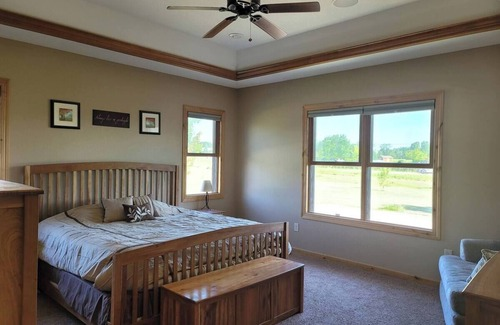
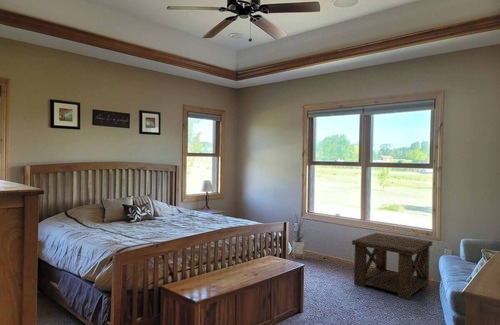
+ side table [351,232,433,301]
+ house plant [288,212,309,261]
